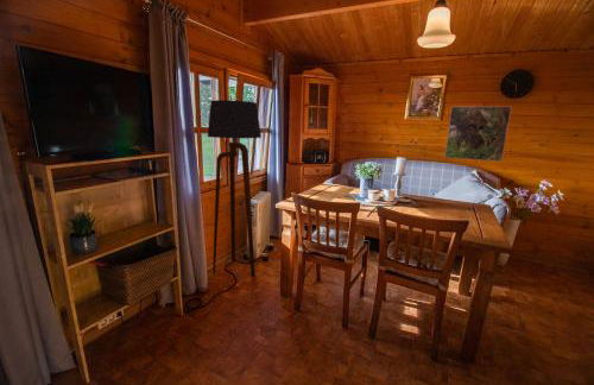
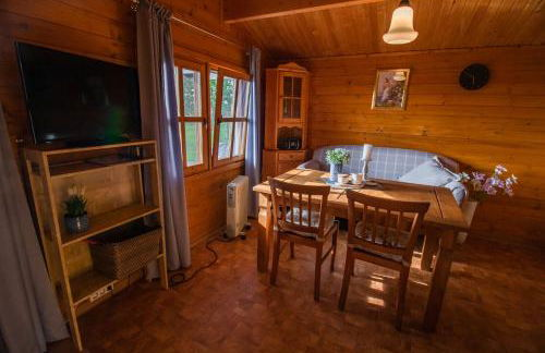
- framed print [443,106,513,163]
- floor lamp [207,99,263,277]
